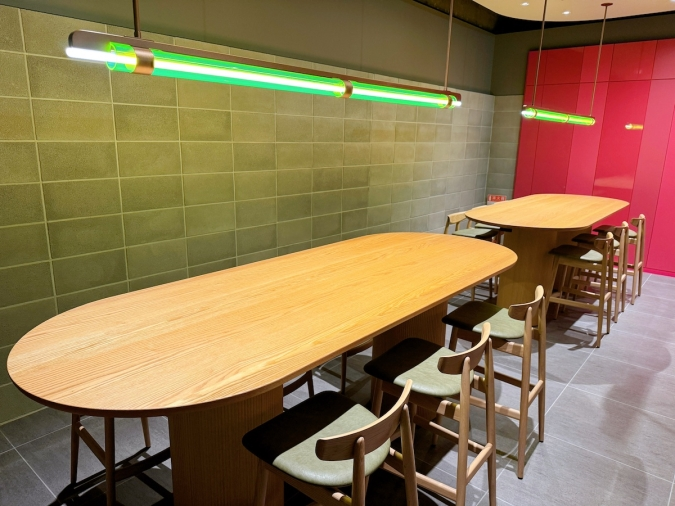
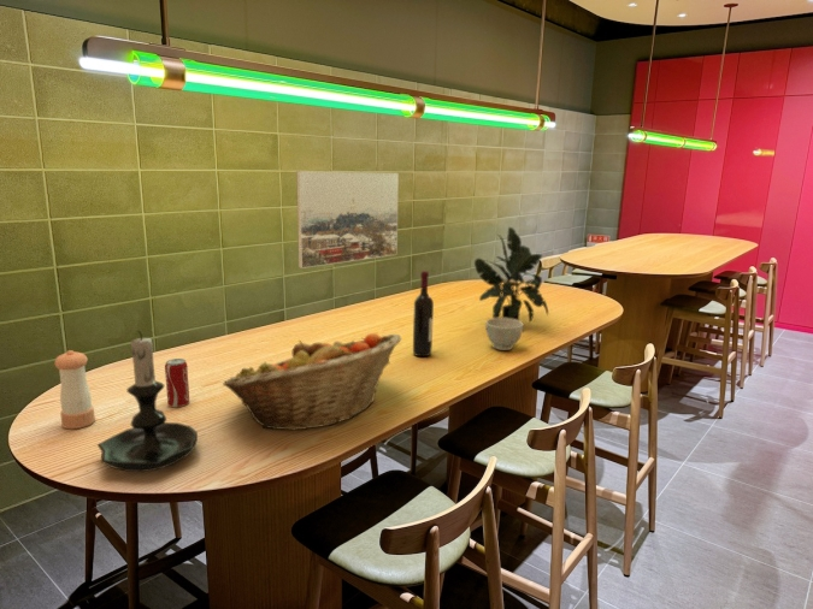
+ pepper shaker [53,349,96,430]
+ potted plant [473,226,549,324]
+ wine bottle [412,270,435,357]
+ beverage can [164,357,190,408]
+ candle holder [96,330,199,473]
+ bowl [484,317,524,351]
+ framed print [295,170,400,270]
+ fruit basket [222,332,402,431]
